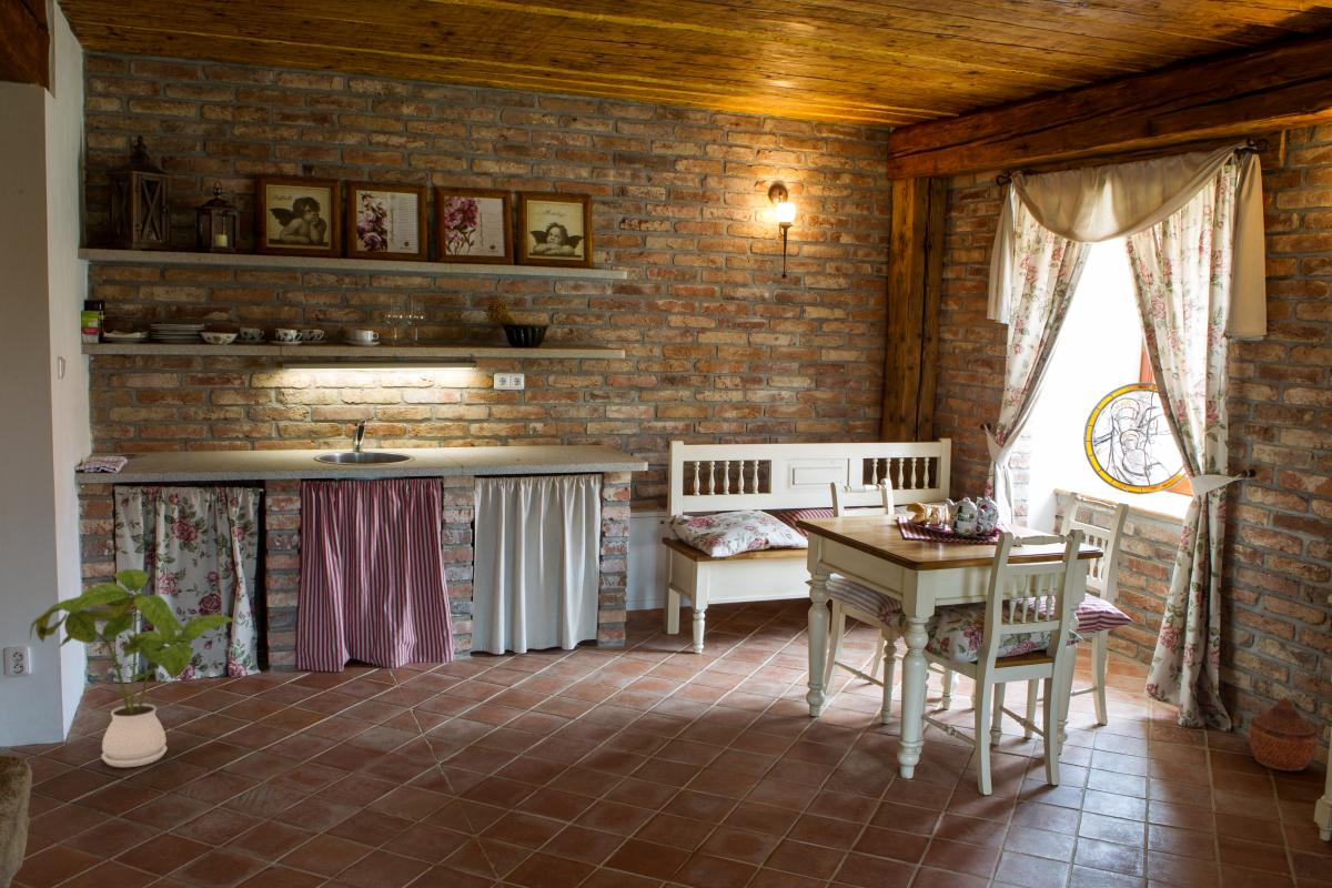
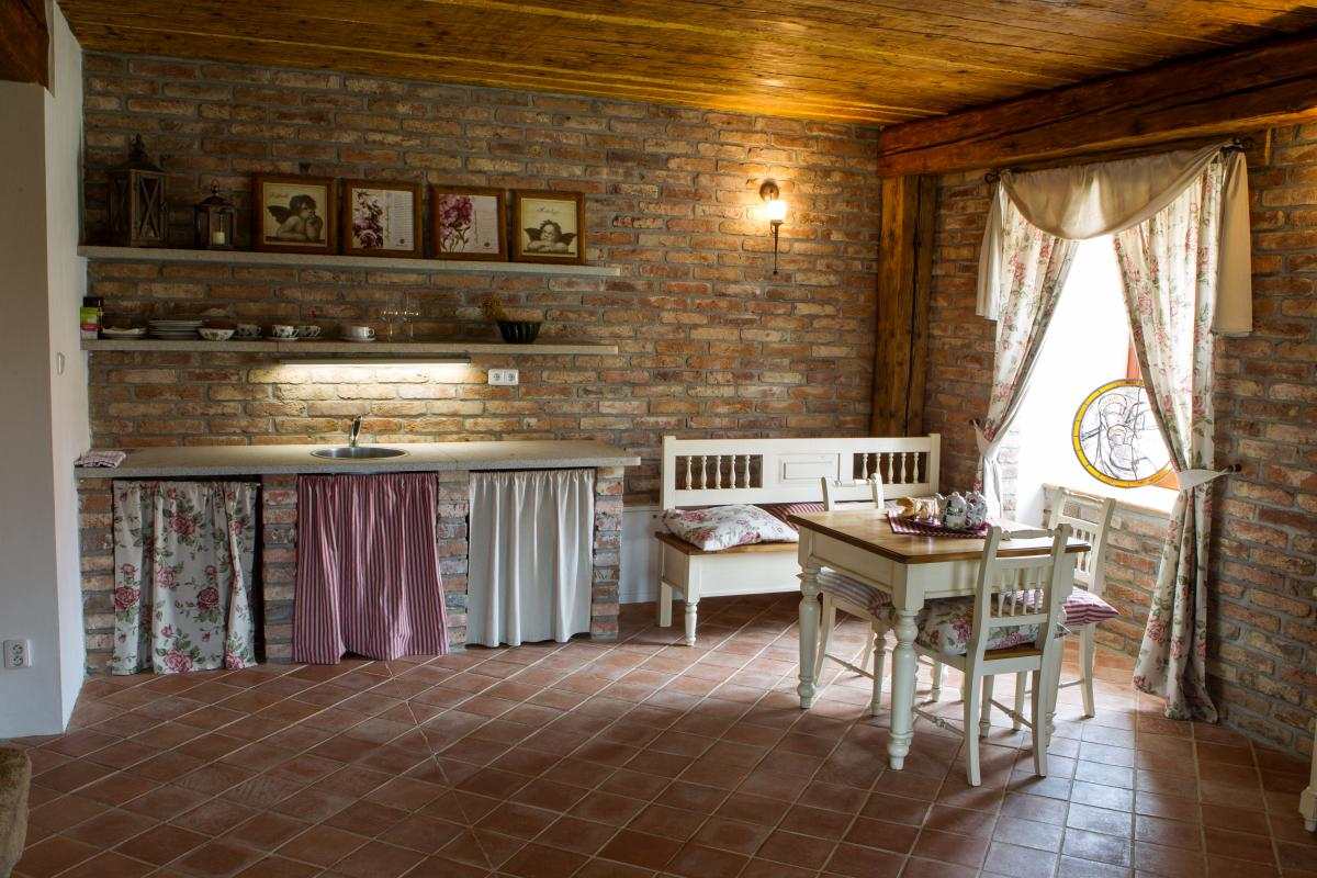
- woven basket [1249,697,1320,771]
- house plant [29,568,243,768]
